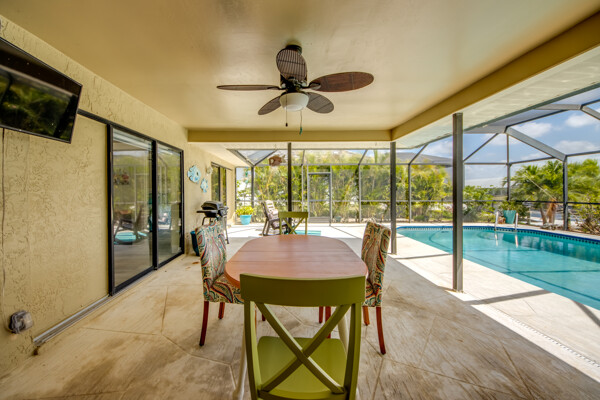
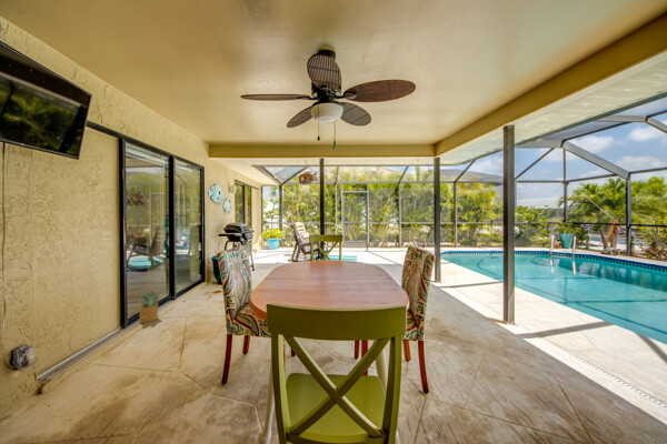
+ potted plant [139,290,160,324]
